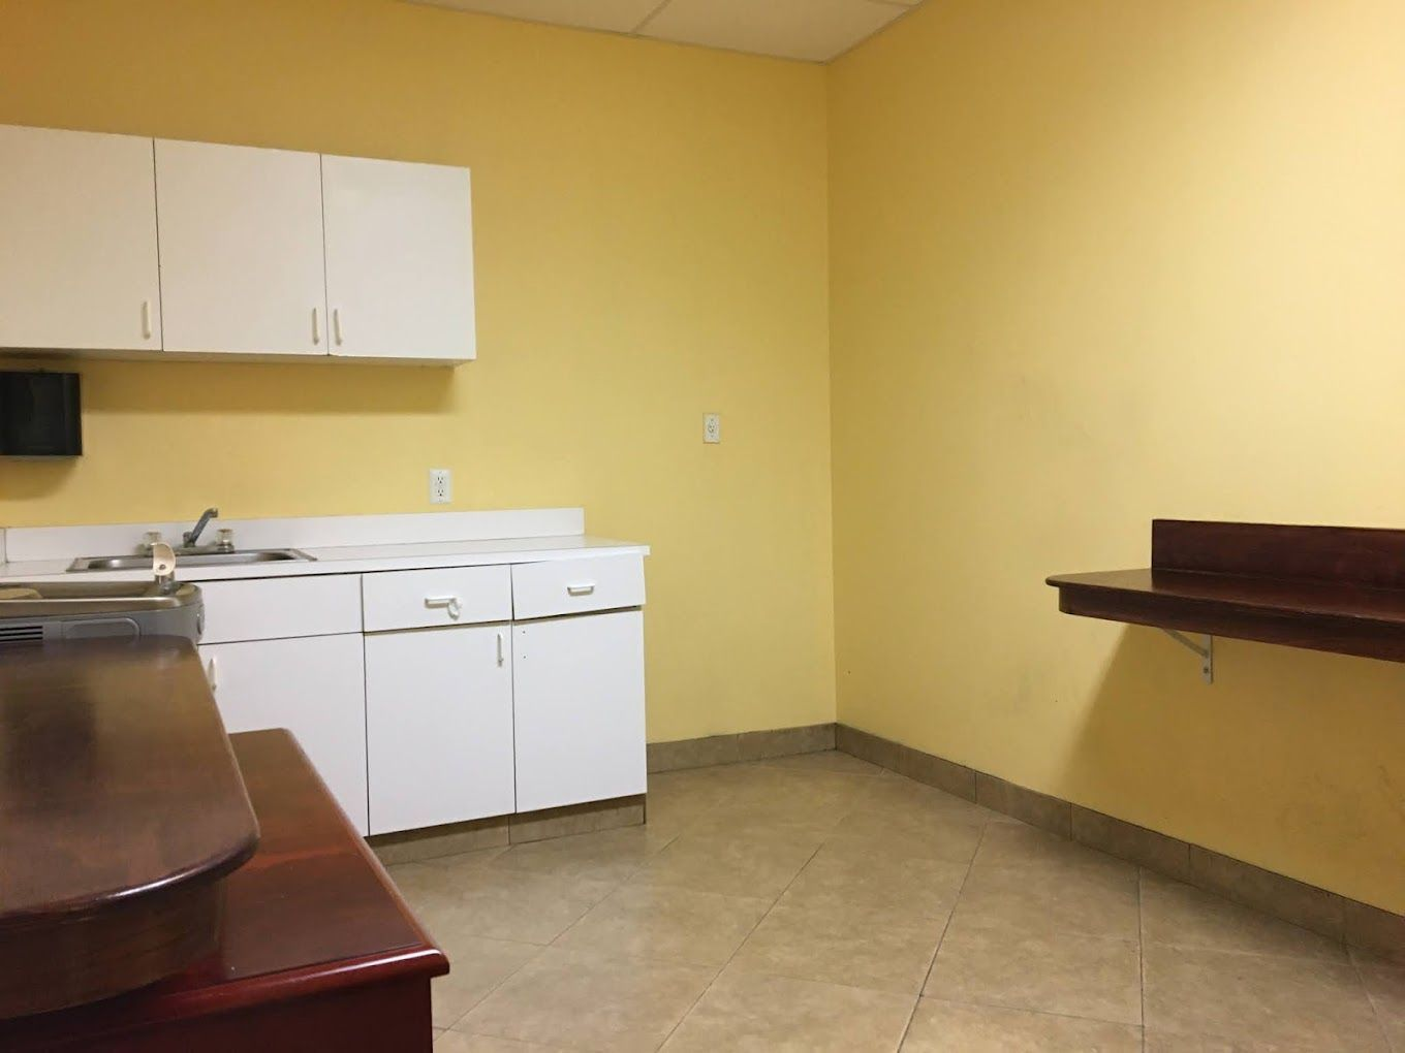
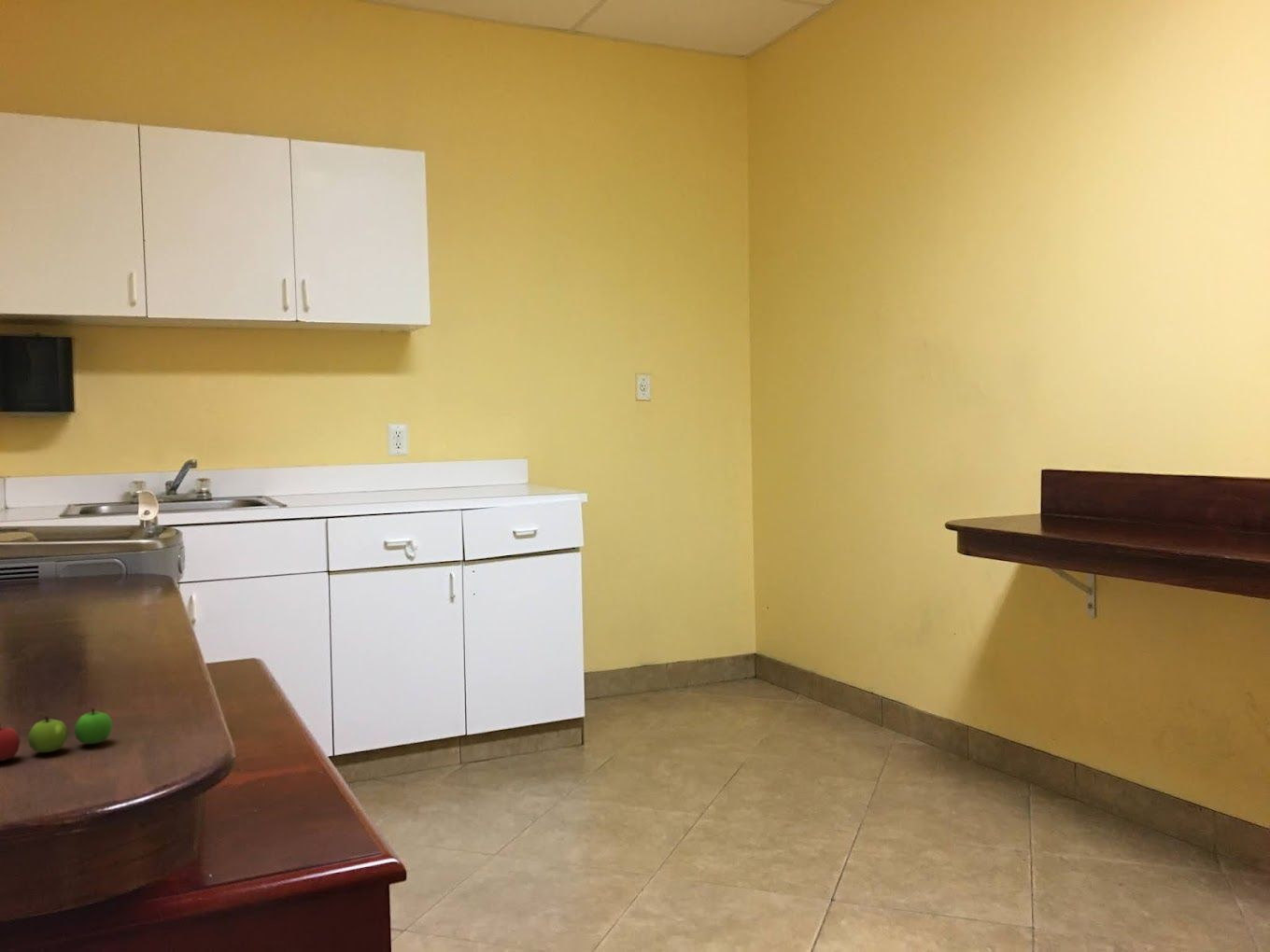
+ apple [0,707,114,762]
